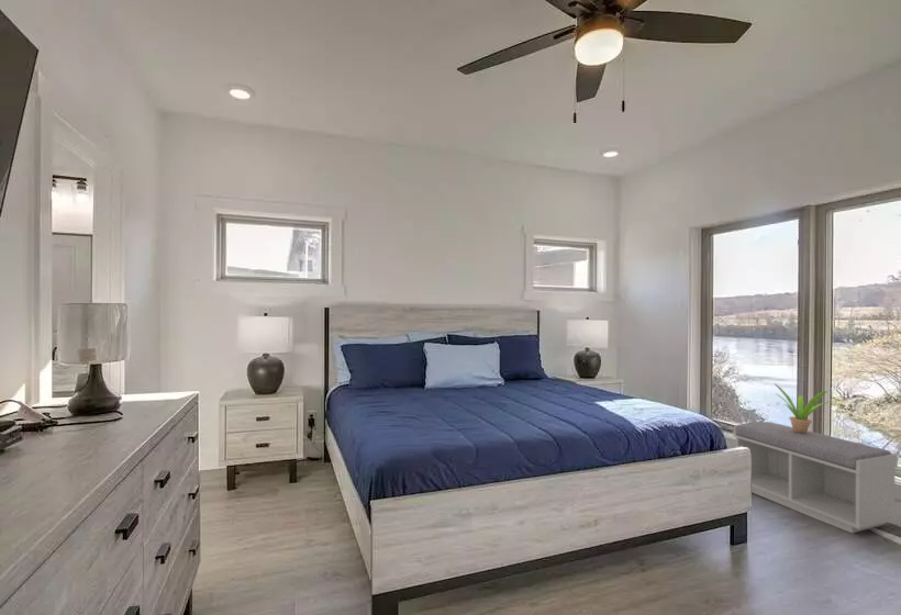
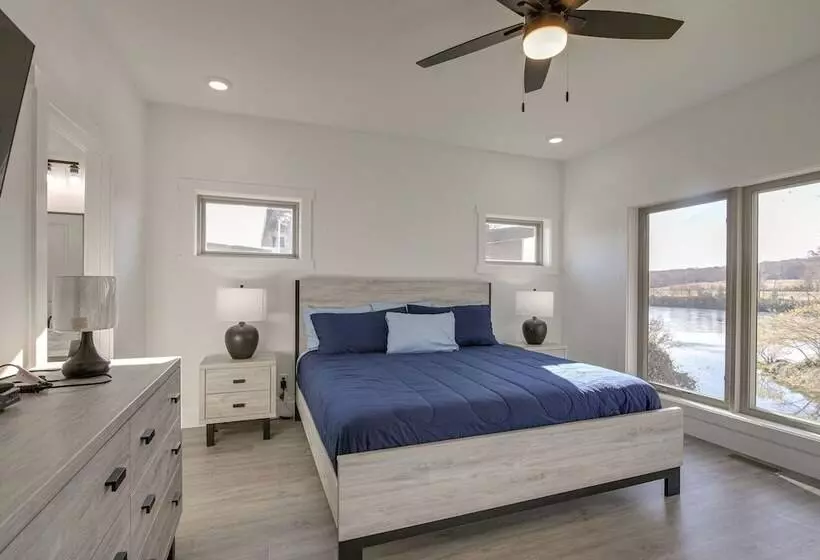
- bench [733,421,899,534]
- potted plant [772,382,832,433]
